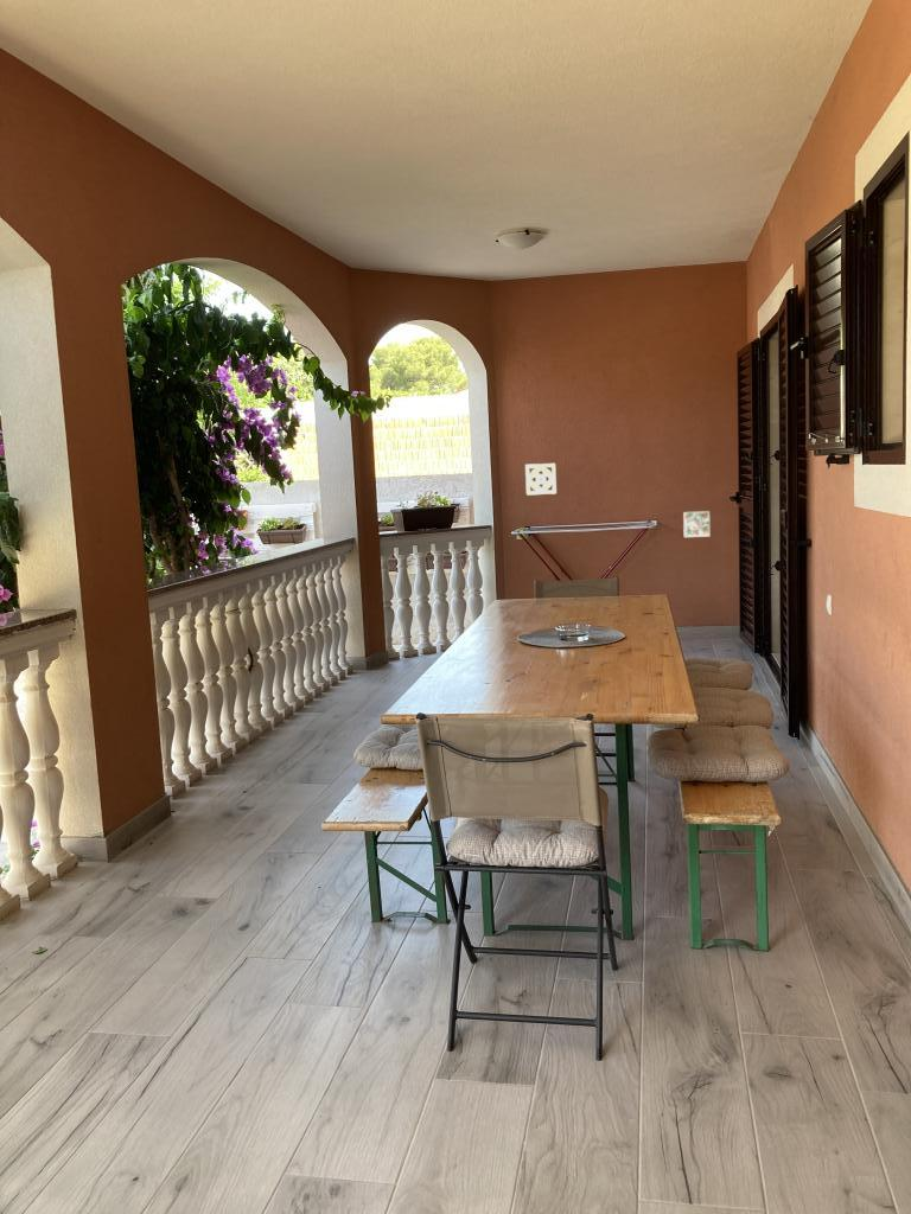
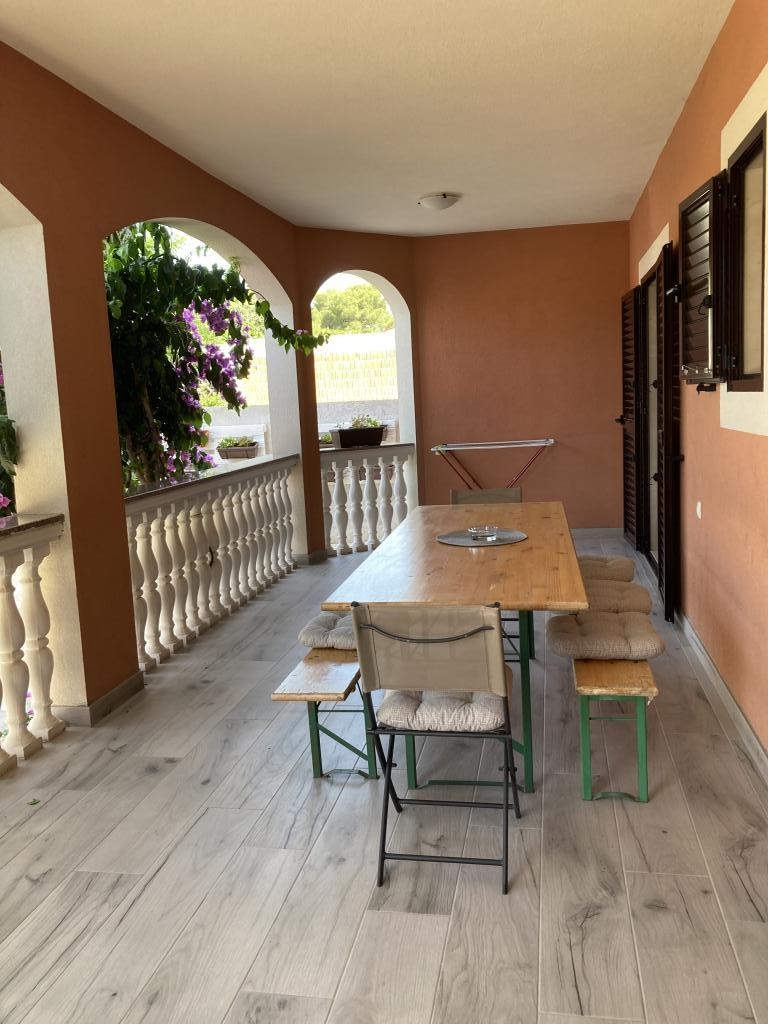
- wall ornament [524,462,558,497]
- decorative tile [682,510,712,538]
